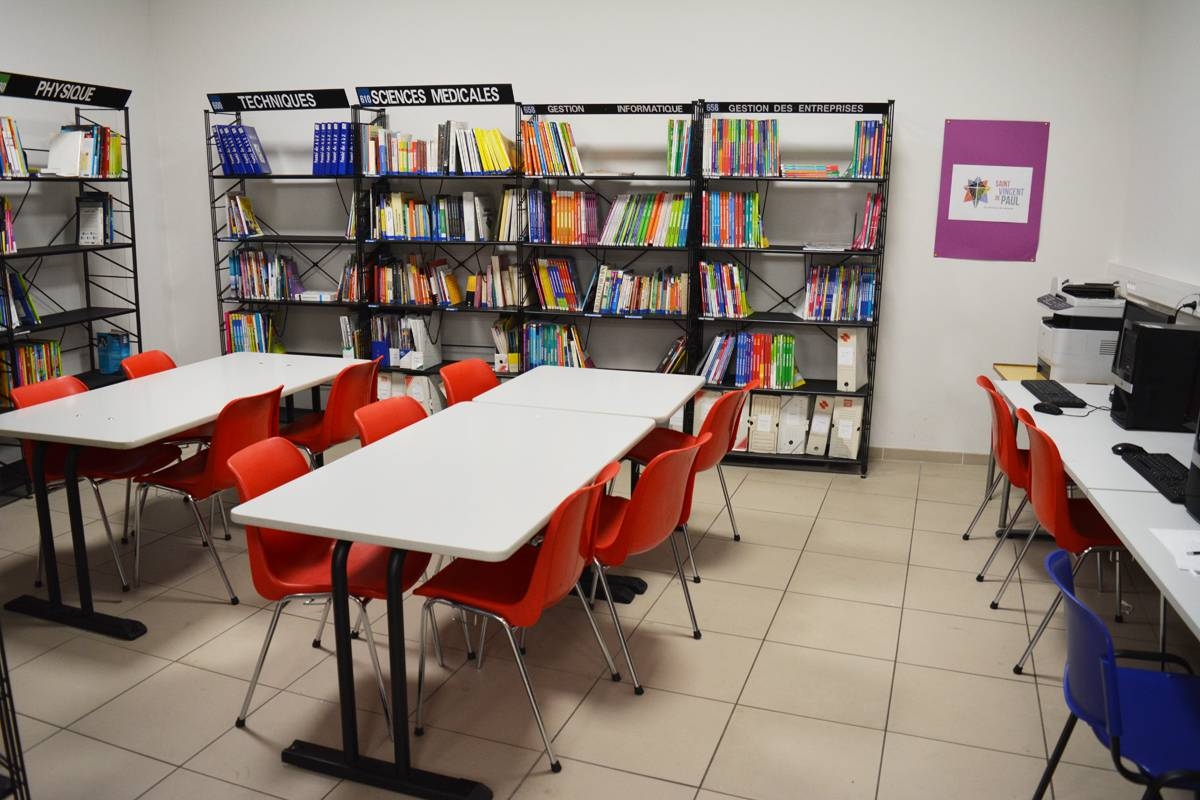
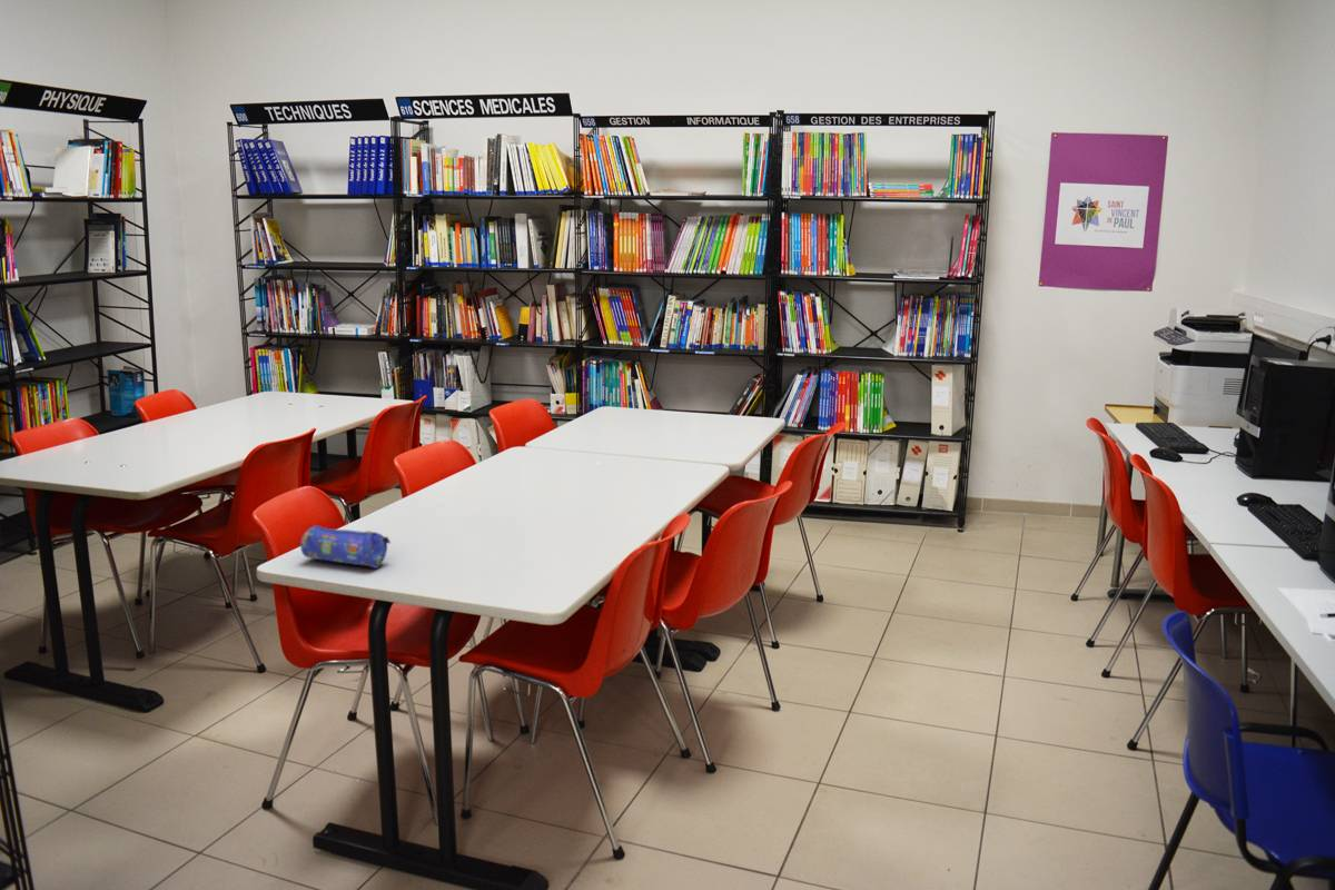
+ pencil case [299,524,392,570]
